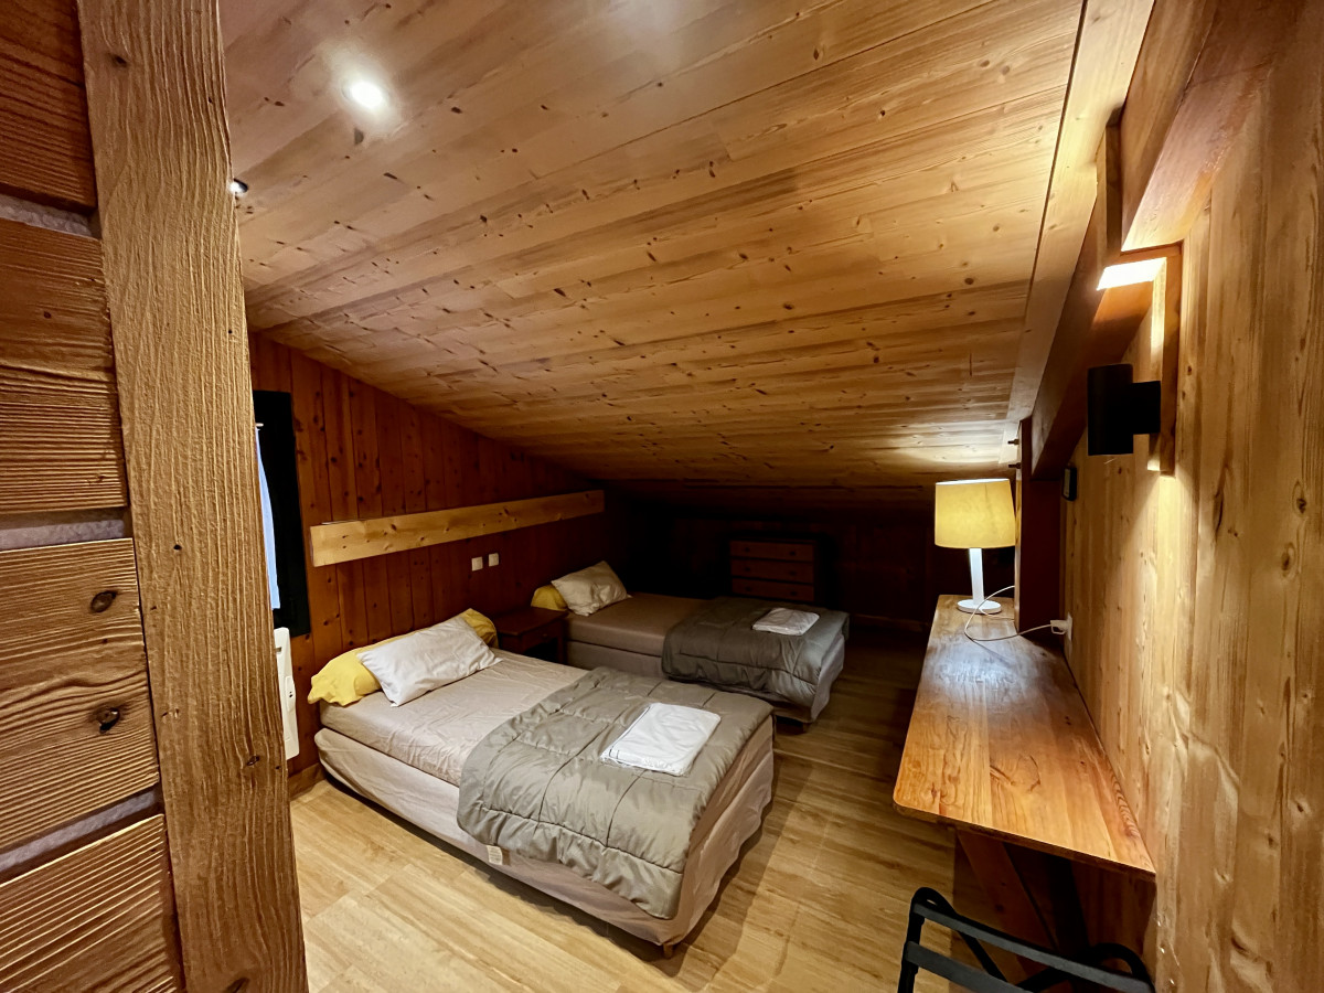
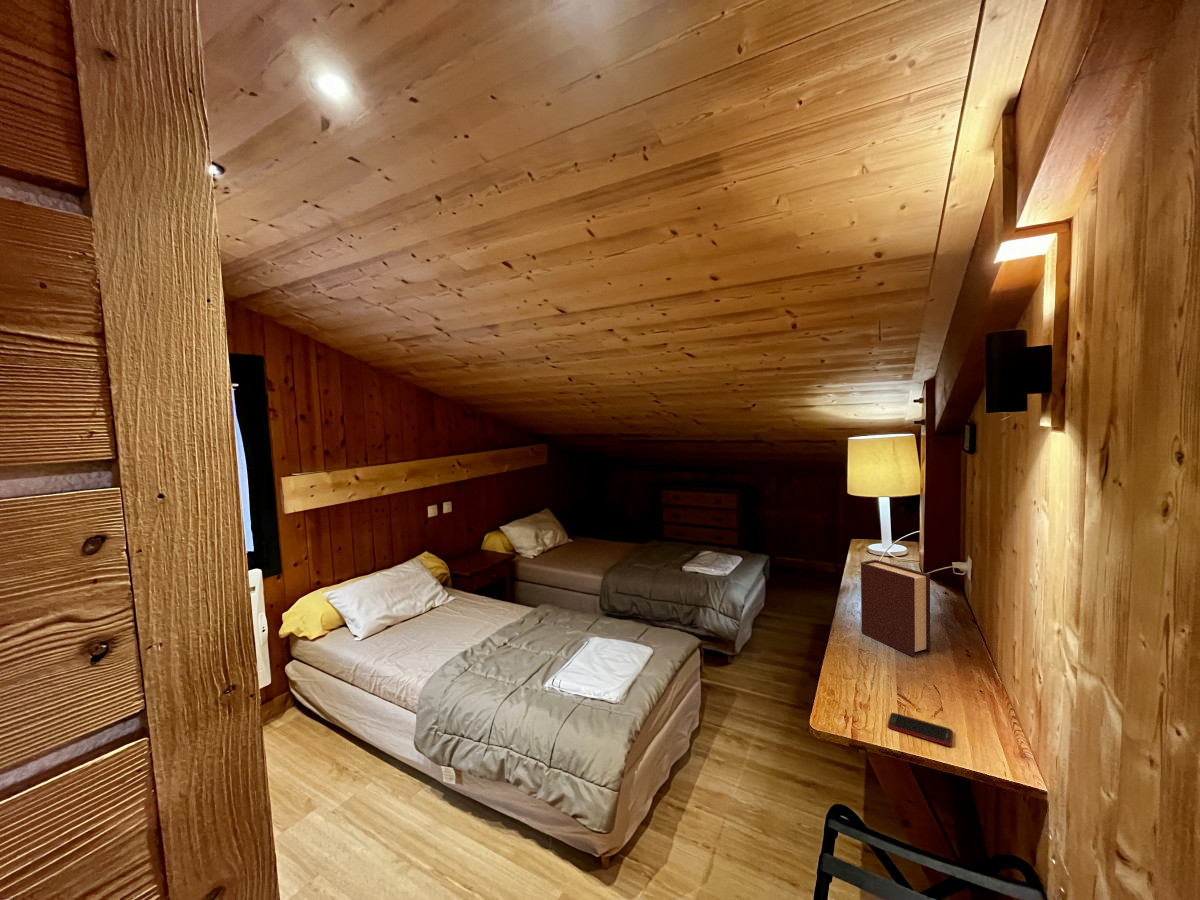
+ cell phone [887,711,953,747]
+ bible [860,559,931,658]
